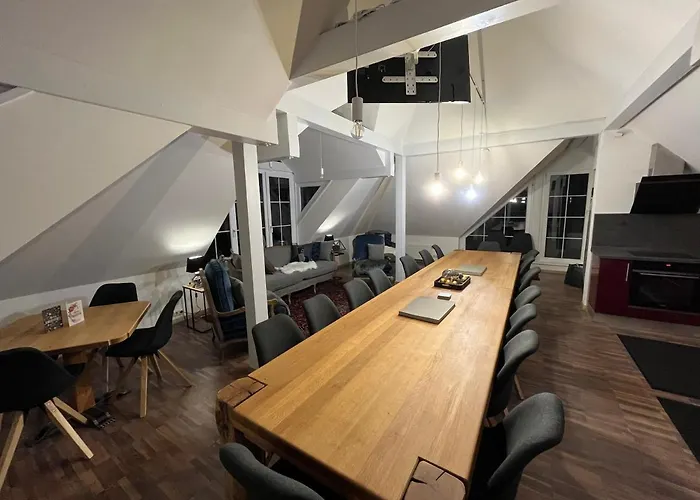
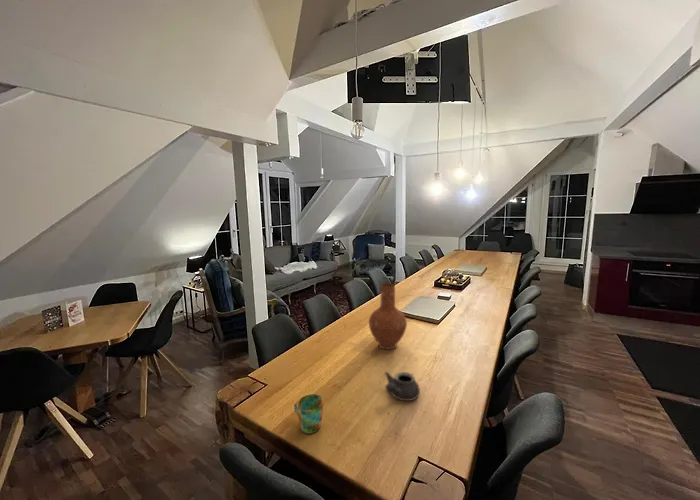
+ mug [293,393,324,434]
+ teapot [383,371,421,402]
+ vase [368,282,408,350]
